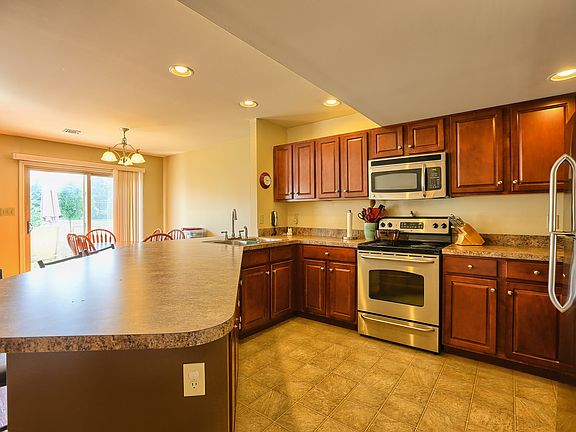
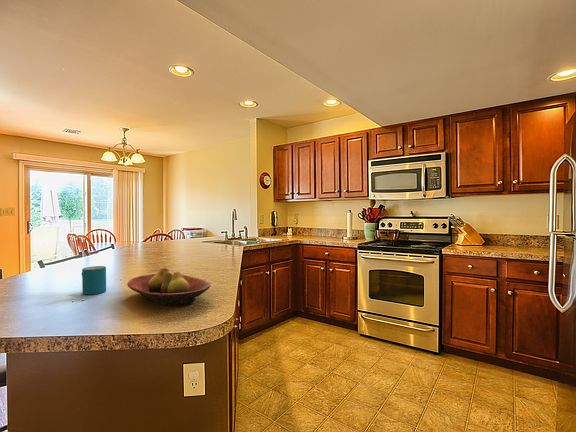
+ mug [81,265,107,296]
+ fruit bowl [126,266,212,308]
